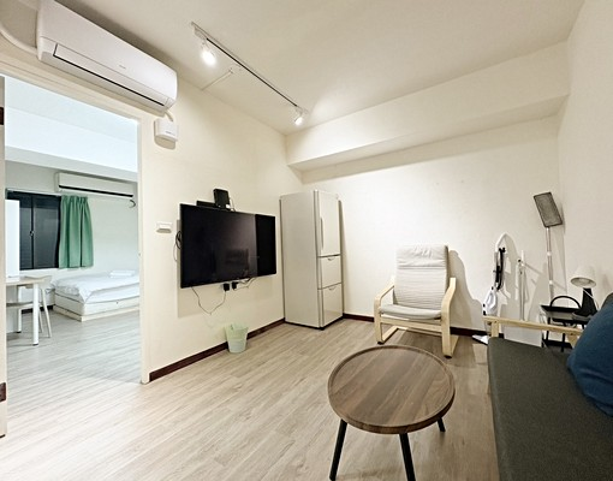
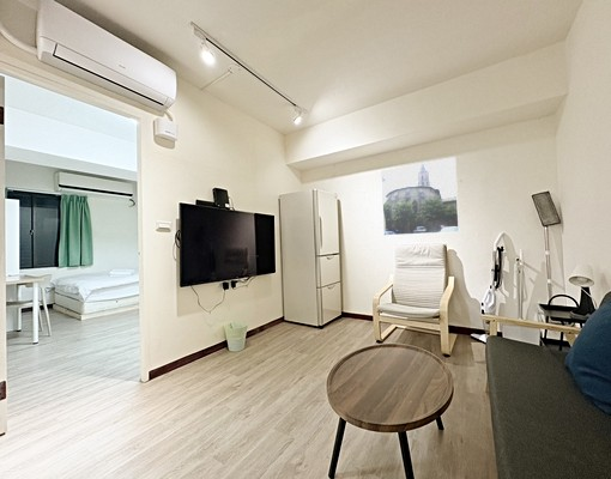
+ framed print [380,156,460,237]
